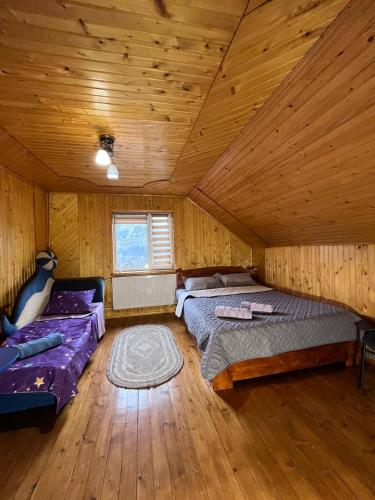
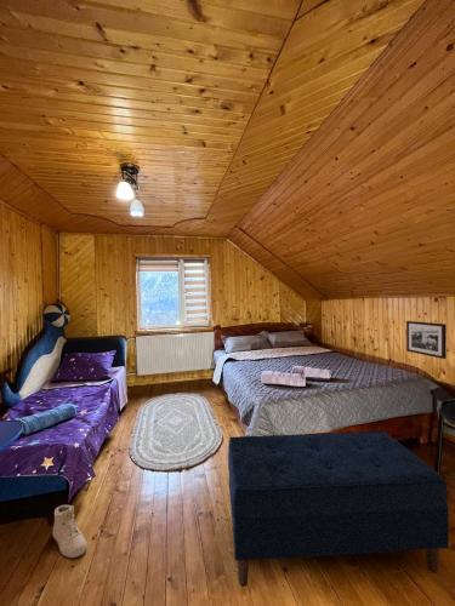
+ picture frame [405,320,448,360]
+ sneaker [51,504,89,559]
+ bench [227,430,450,588]
